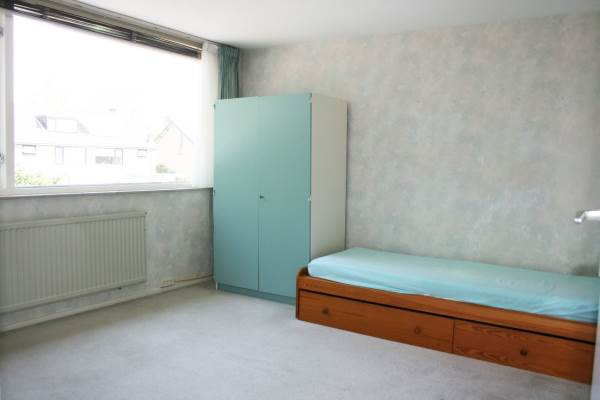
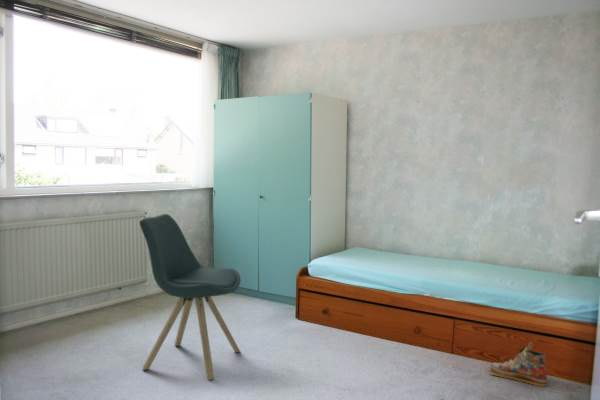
+ shoe [489,342,548,387]
+ chair [138,213,241,381]
